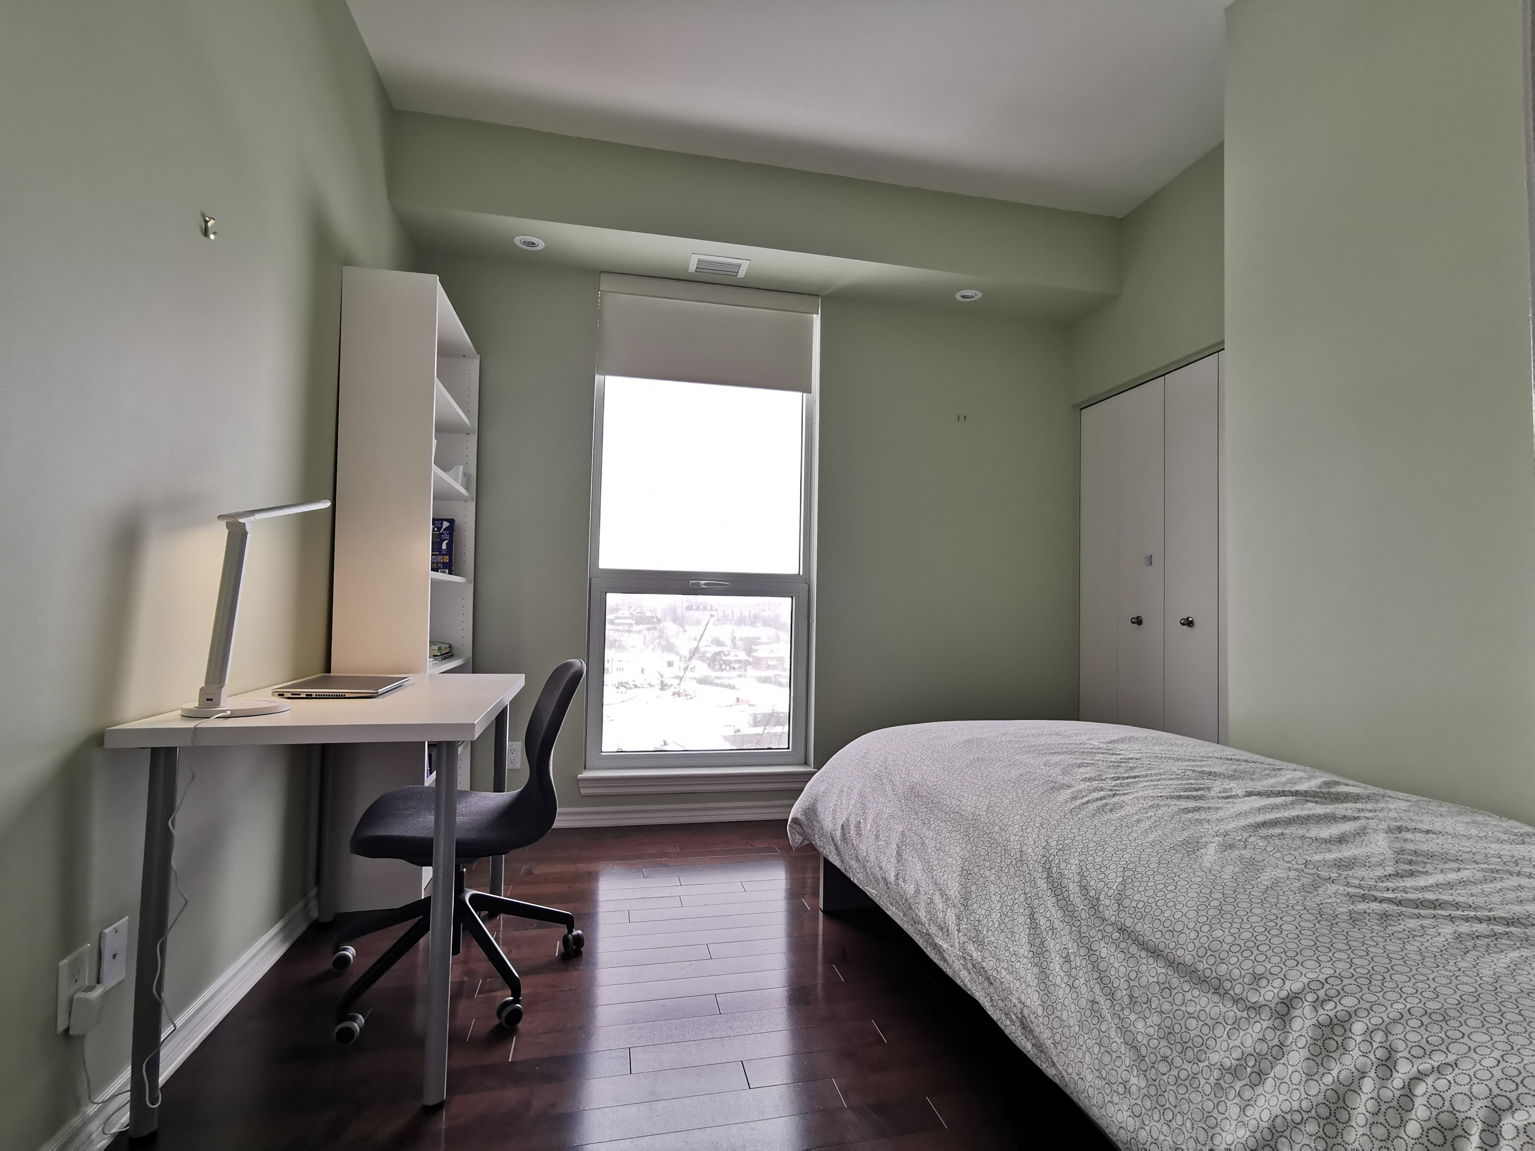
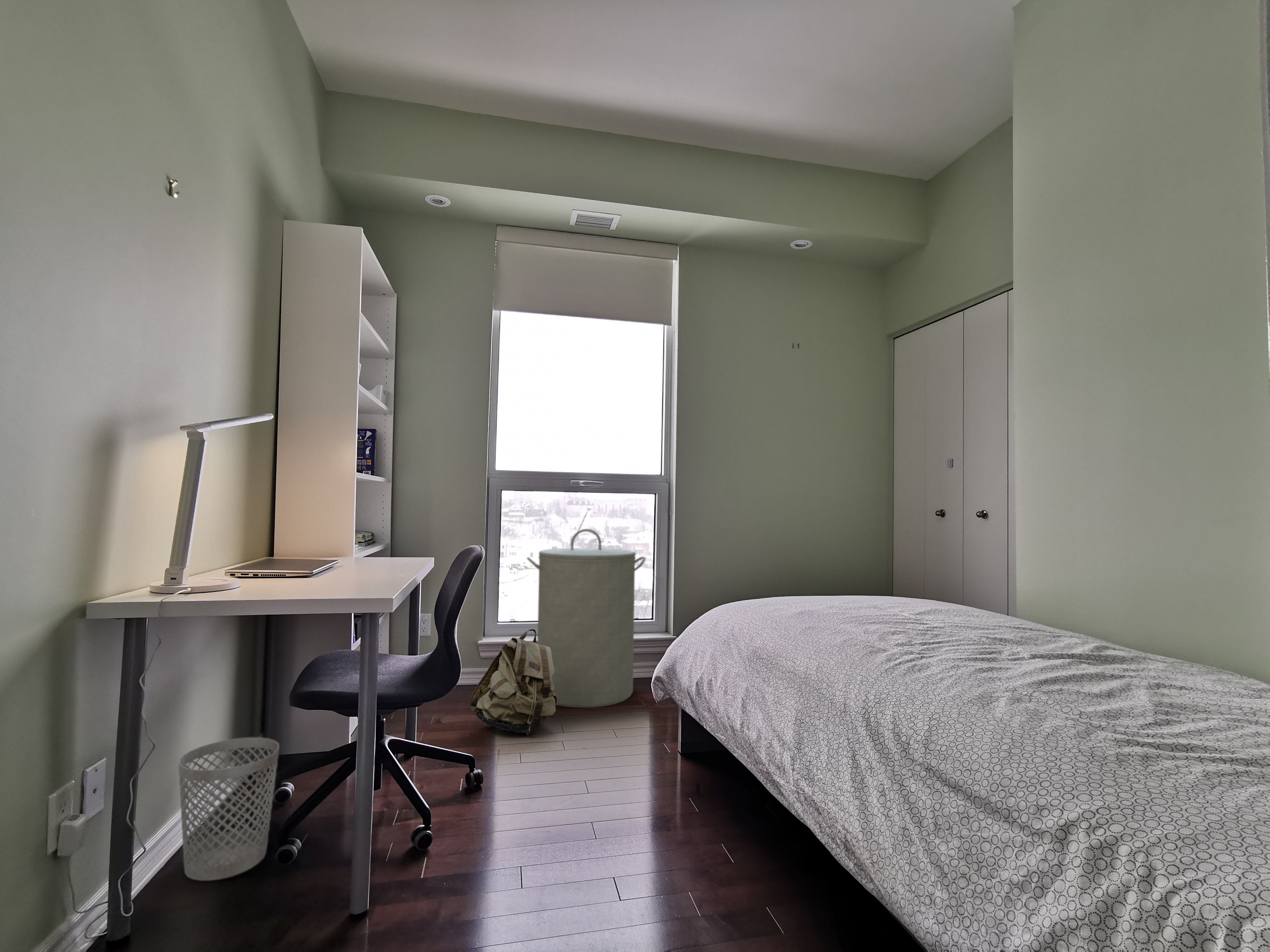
+ wastebasket [178,737,280,881]
+ laundry hamper [526,528,646,708]
+ backpack [468,629,558,737]
